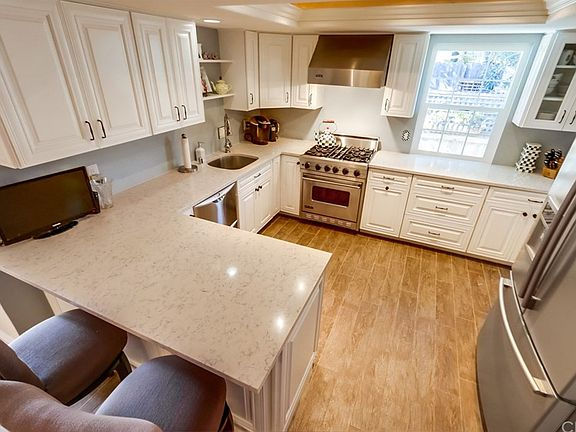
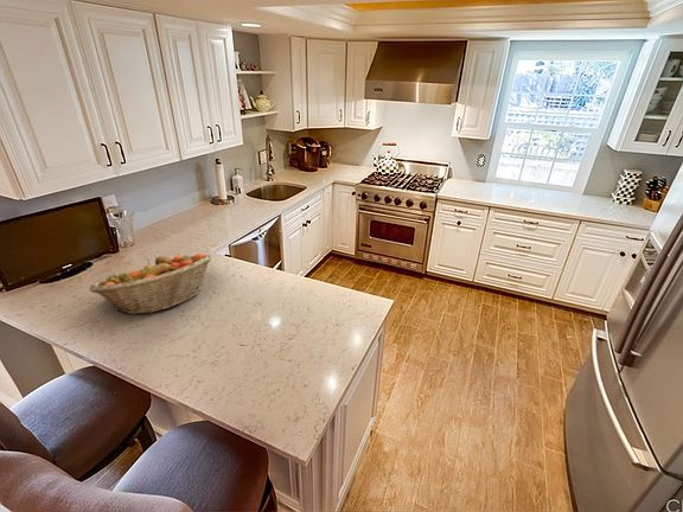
+ fruit basket [88,252,212,315]
